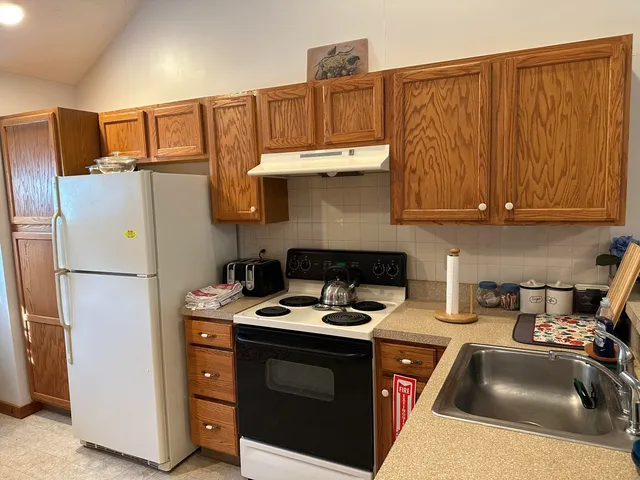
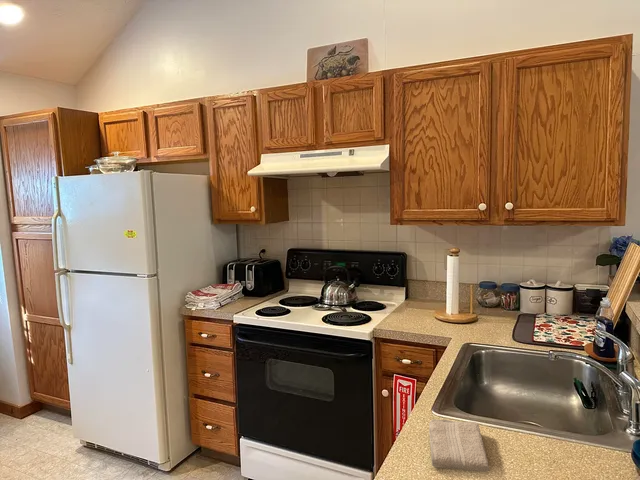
+ washcloth [428,418,490,473]
